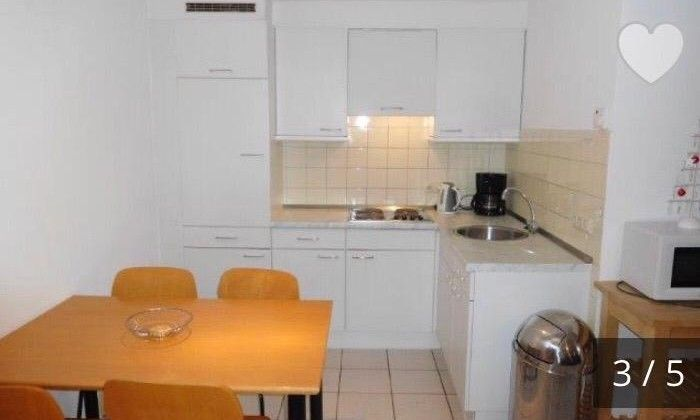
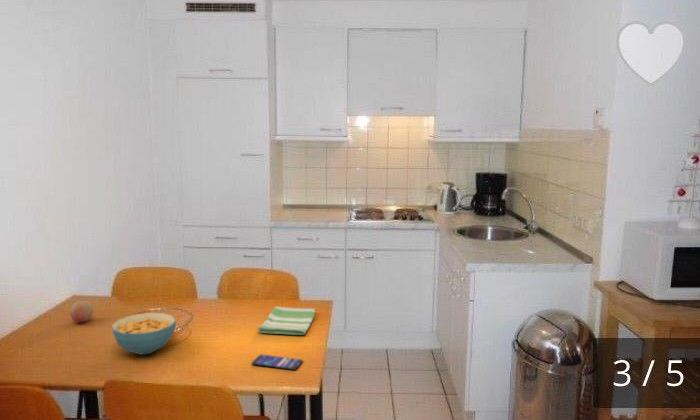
+ fruit [69,300,94,323]
+ smartphone [251,353,304,371]
+ dish towel [256,306,317,336]
+ cereal bowl [110,312,177,355]
